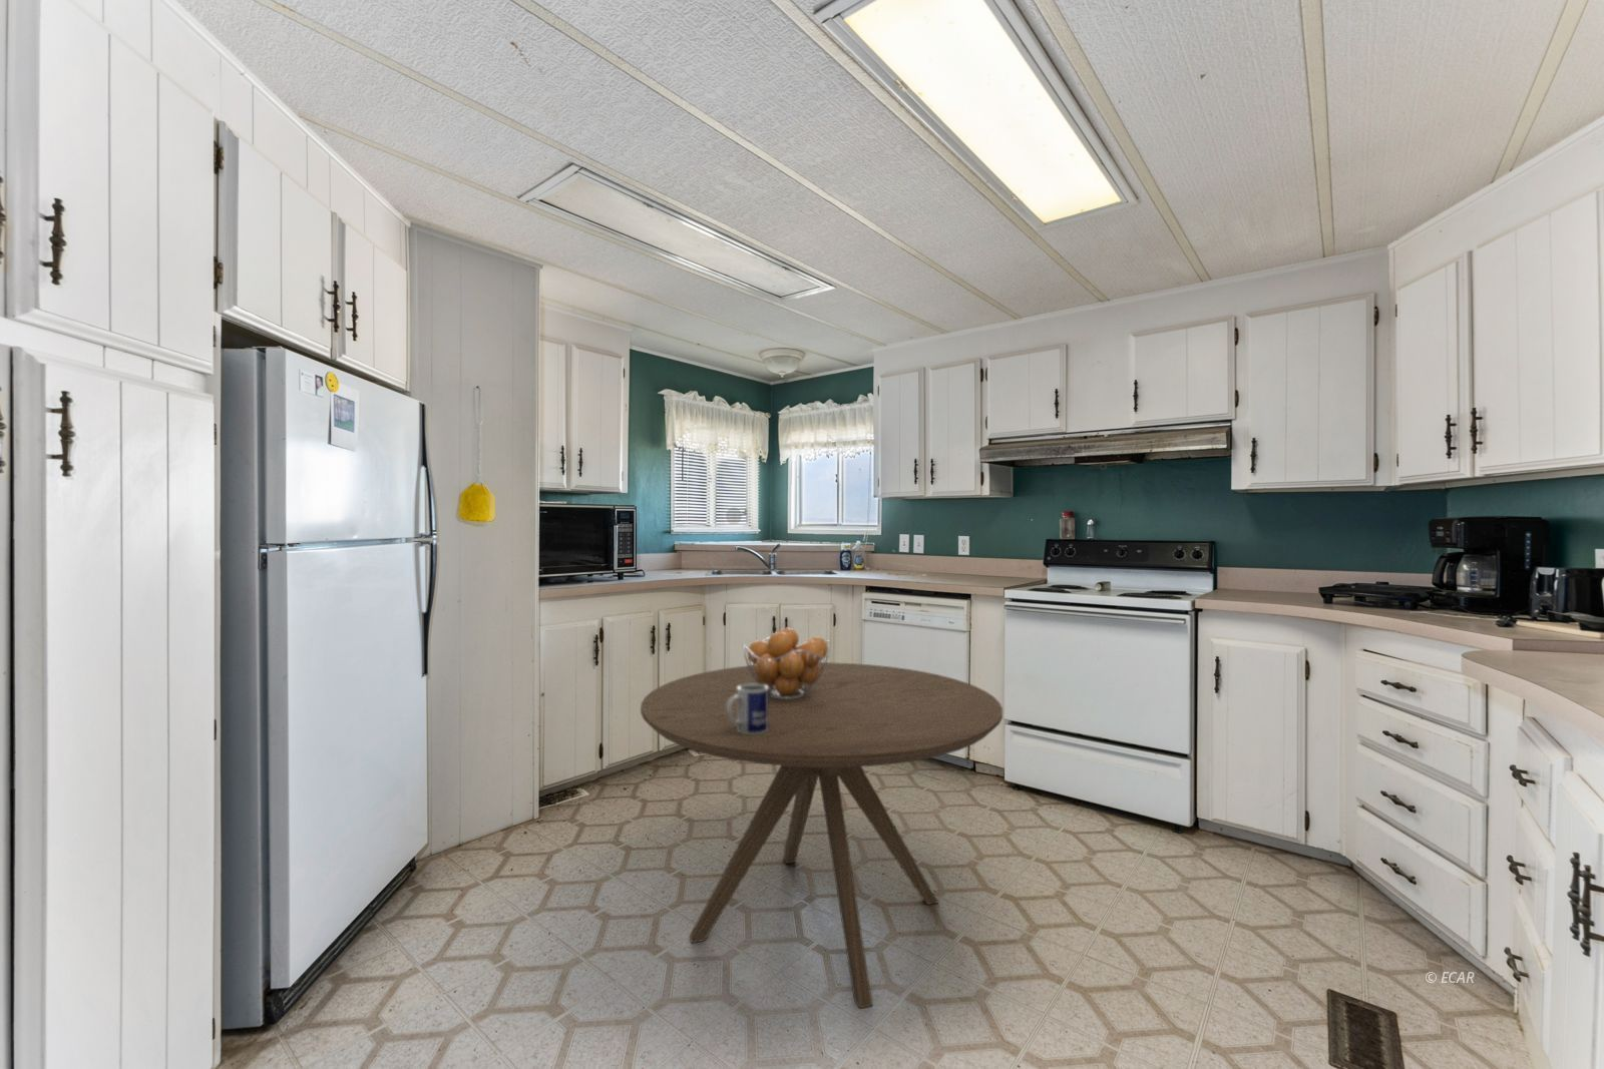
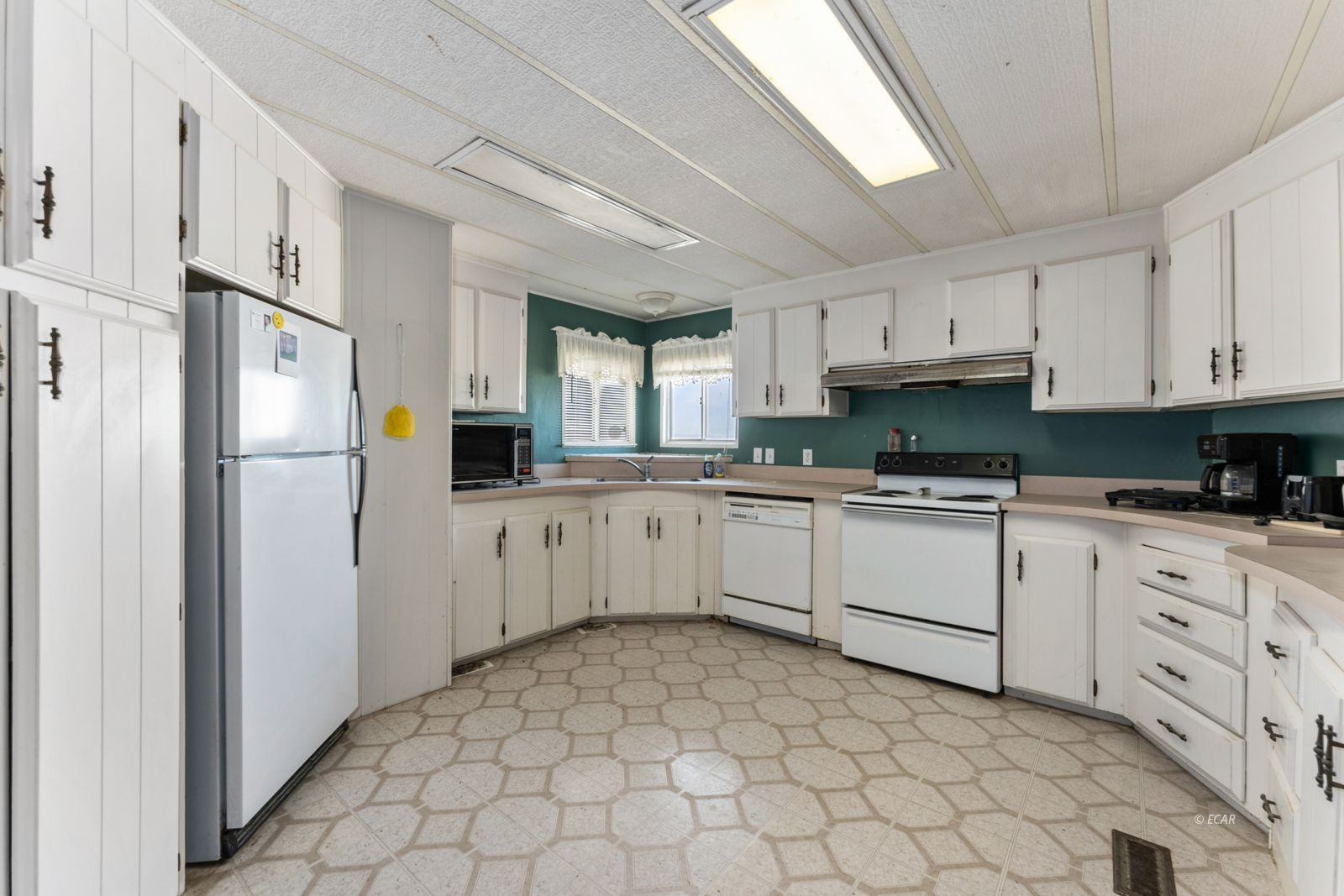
- mug [727,685,767,735]
- dining table [640,661,1004,1009]
- fruit basket [742,628,831,699]
